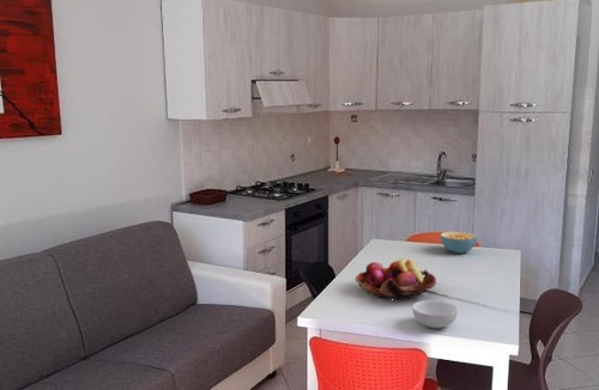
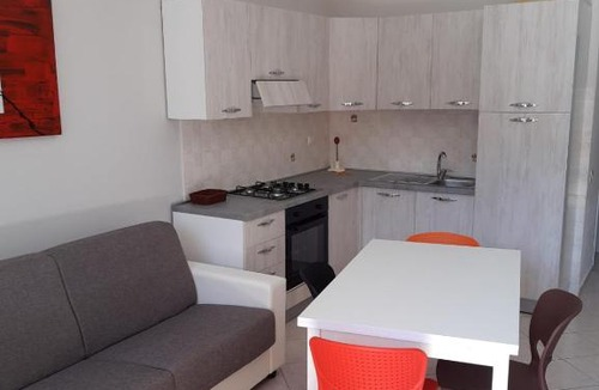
- fruit basket [353,257,437,300]
- cereal bowl [440,231,479,255]
- cereal bowl [411,299,459,329]
